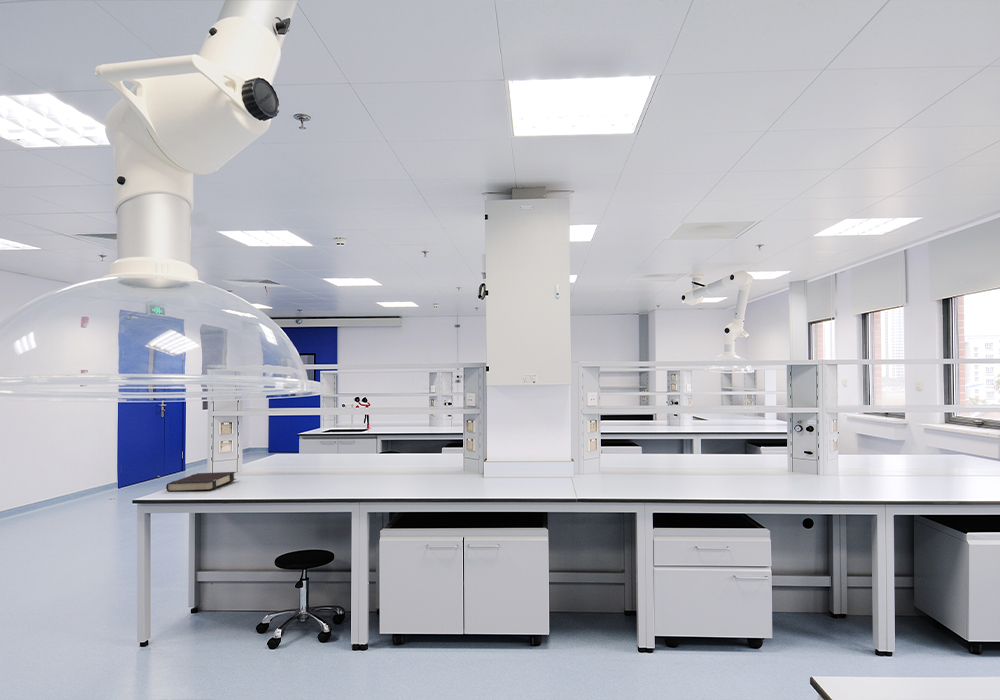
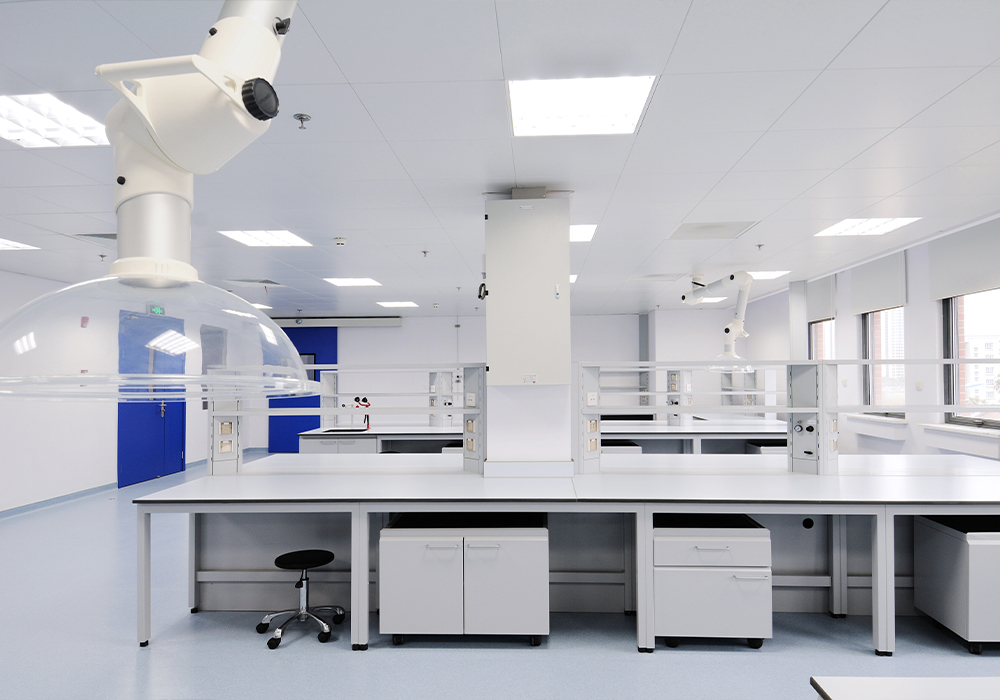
- book [165,471,237,492]
